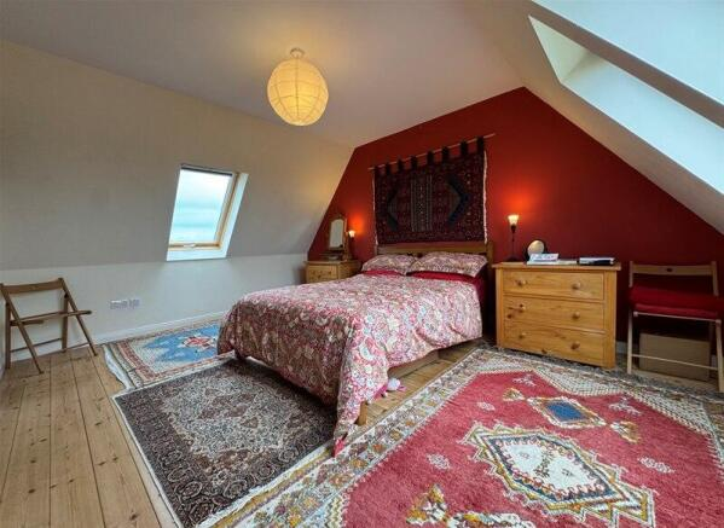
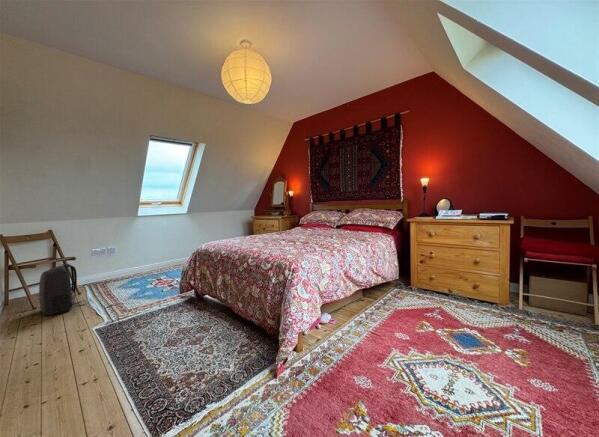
+ backpack [38,262,86,317]
